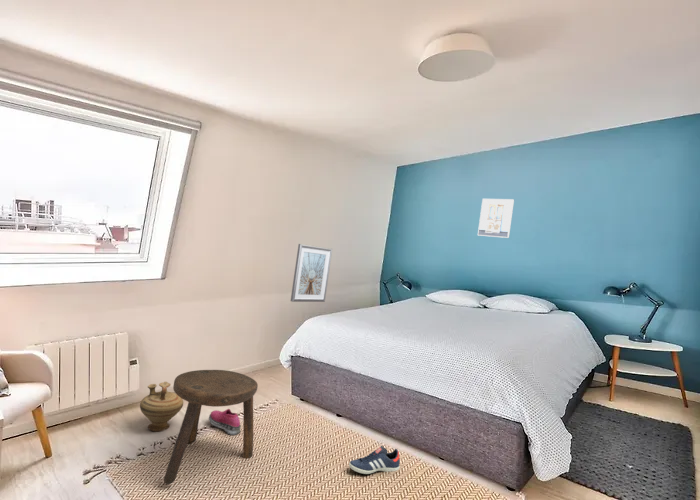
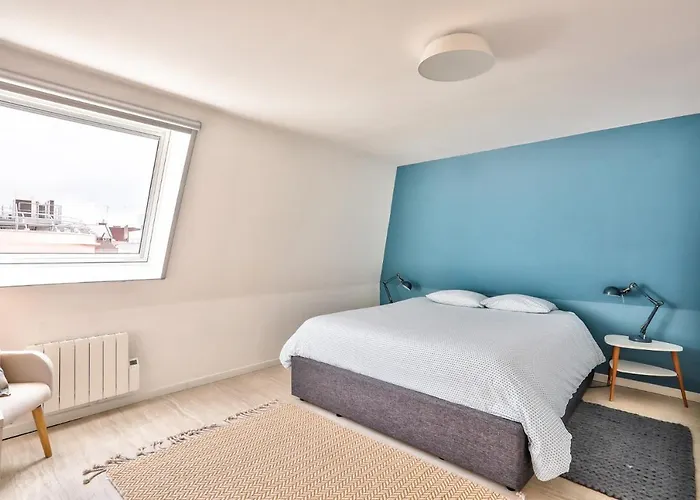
- shoe [208,408,242,436]
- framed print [477,198,515,239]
- sneaker [348,444,401,475]
- stool [163,369,259,485]
- ceramic jug [139,381,184,432]
- picture frame [290,243,333,303]
